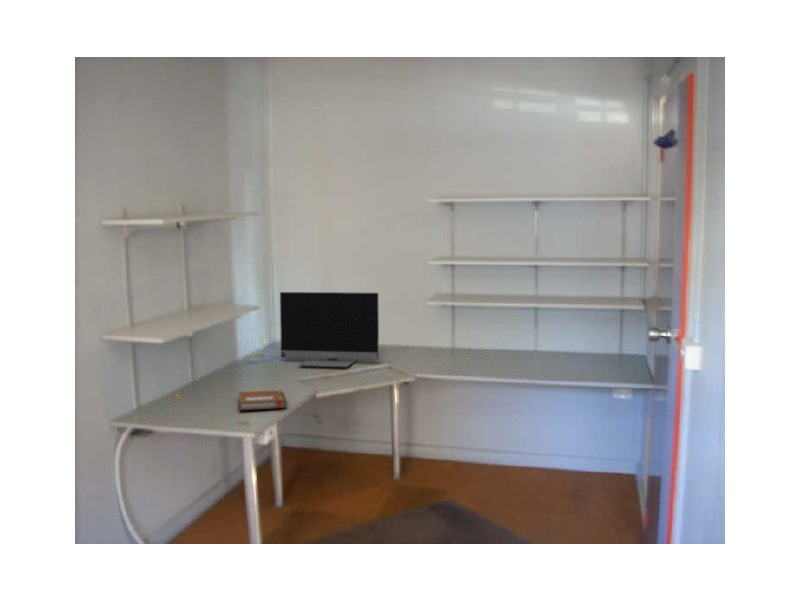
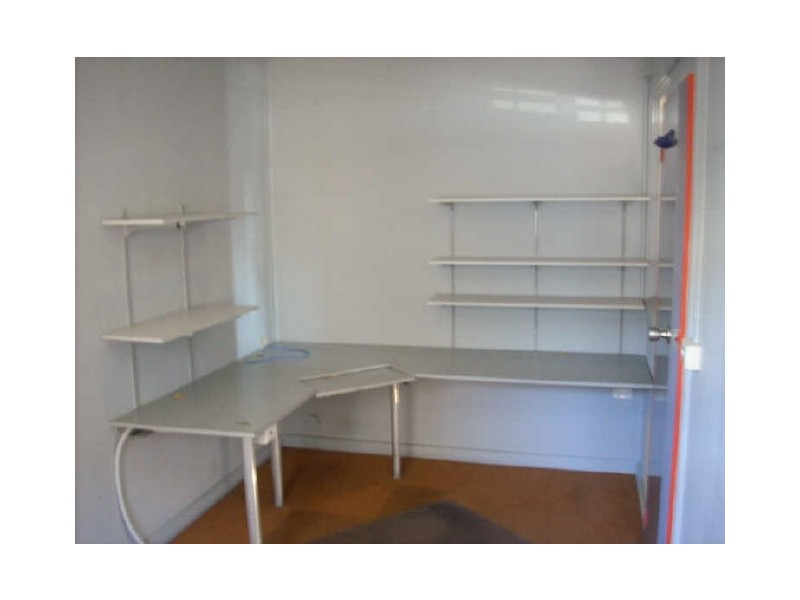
- notebook [238,389,288,411]
- monitor [279,291,380,368]
